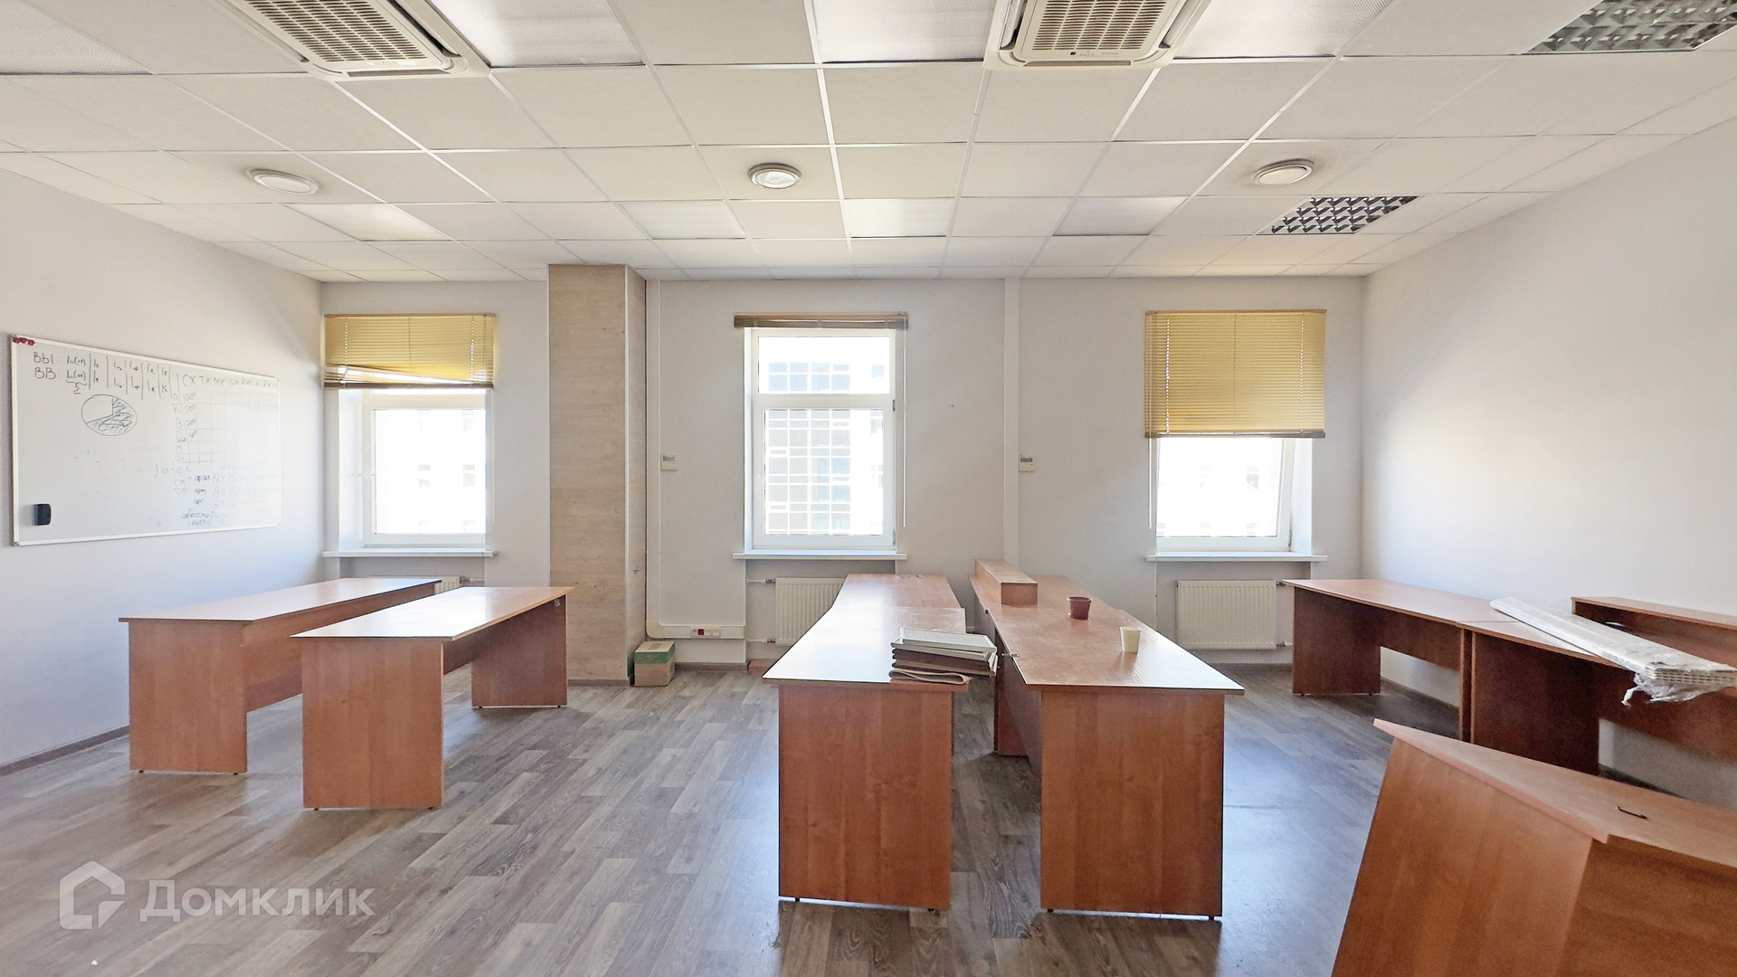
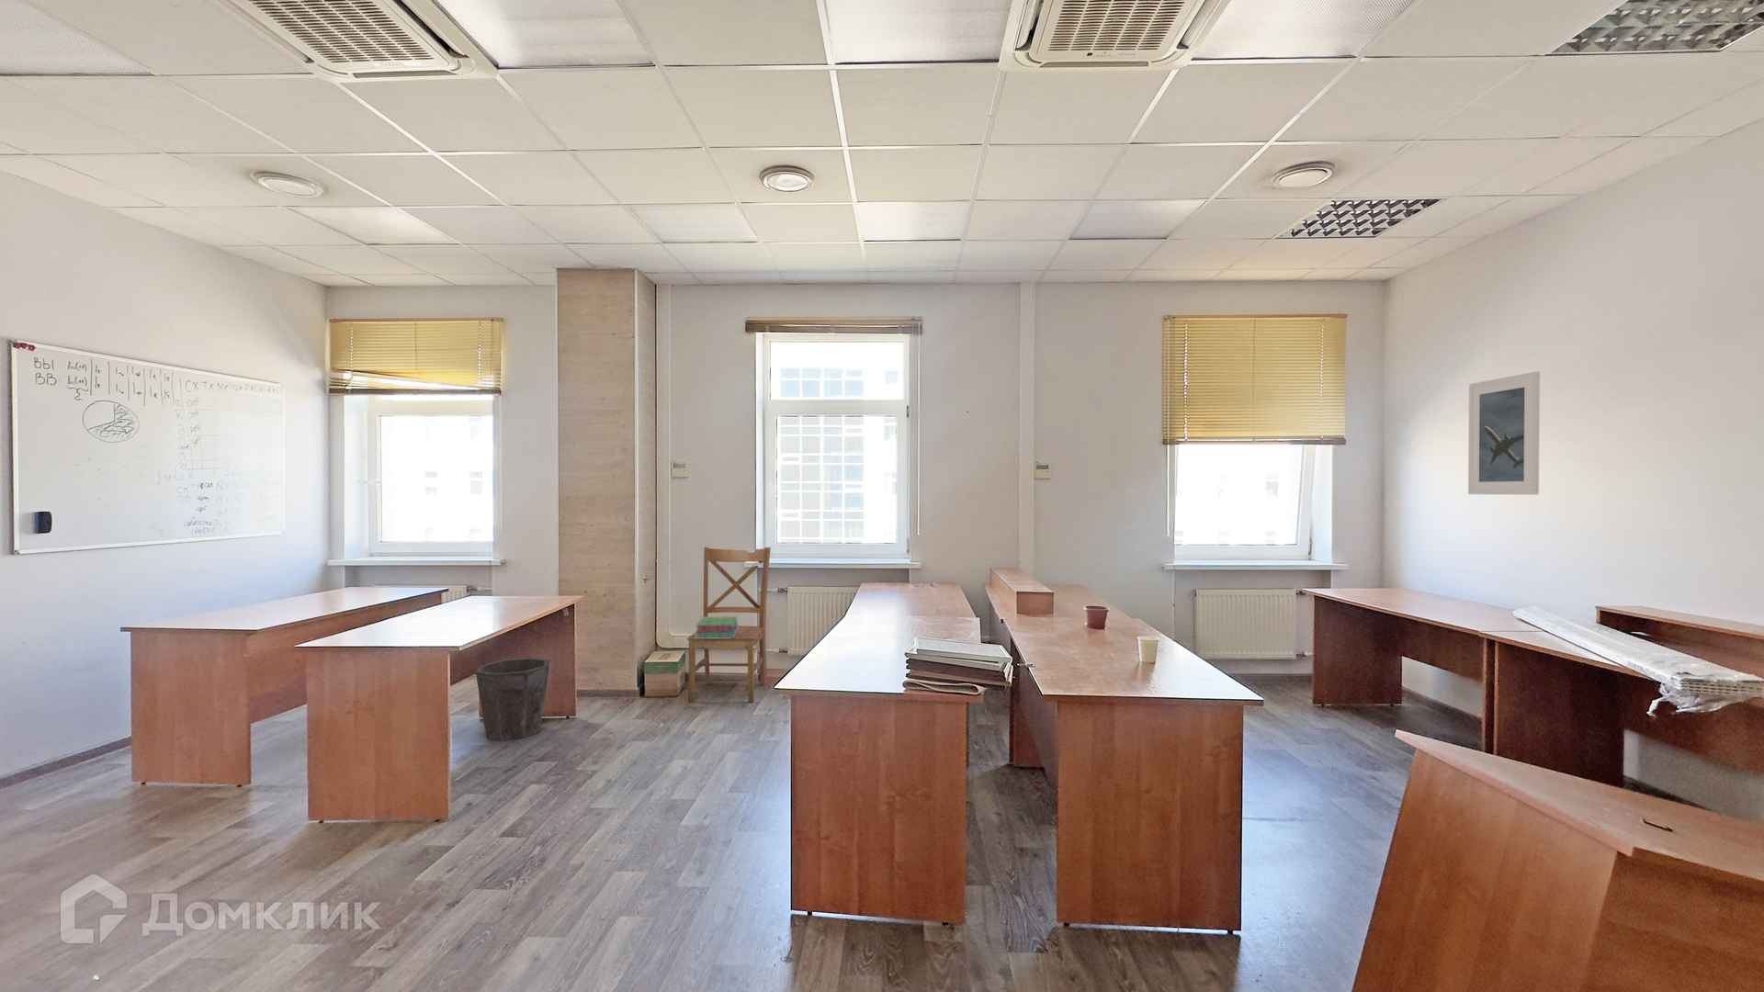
+ stack of books [694,615,739,638]
+ chair [686,546,772,704]
+ waste bin [475,656,550,741]
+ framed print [1467,371,1541,495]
